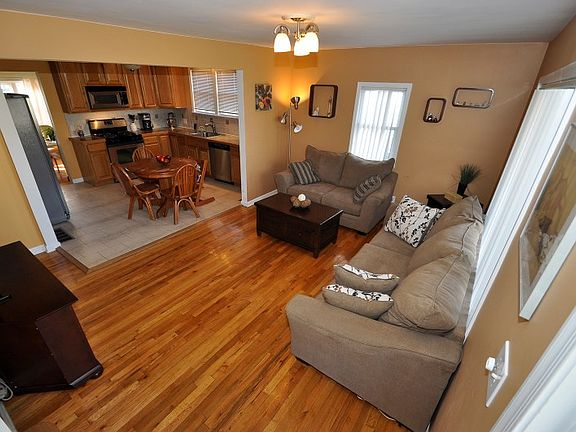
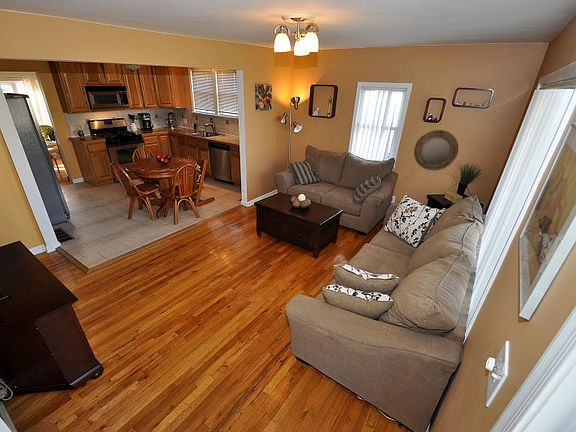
+ home mirror [413,129,459,171]
